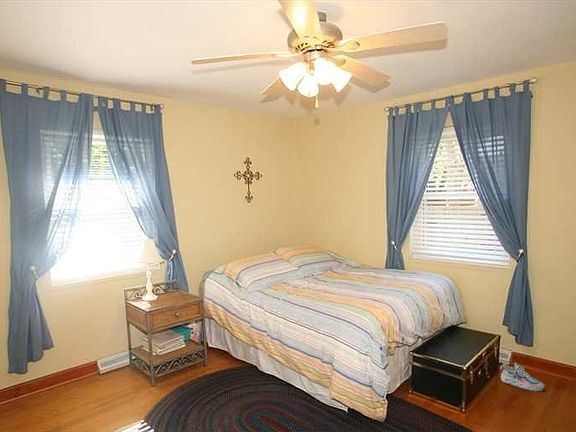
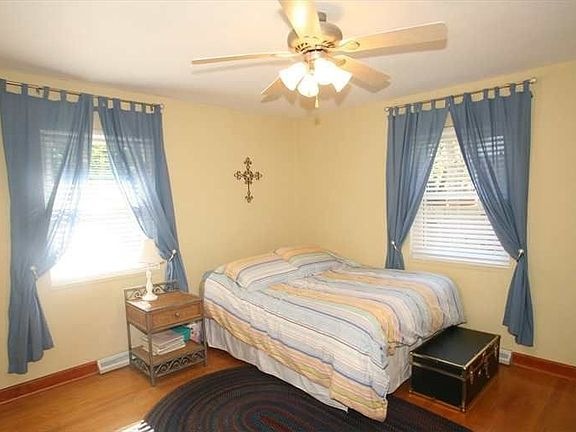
- shoe [499,362,545,392]
